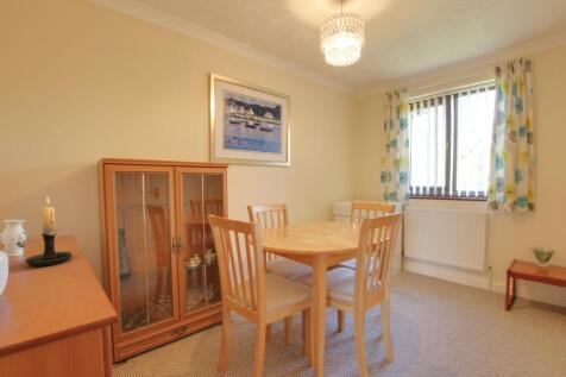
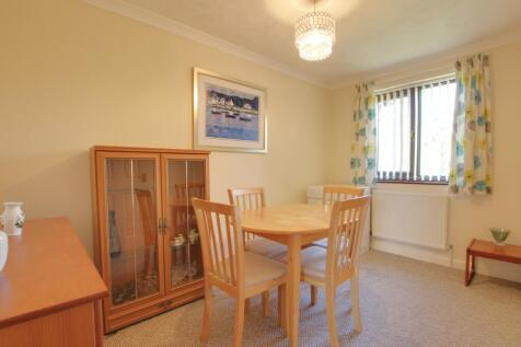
- candle holder [25,195,74,268]
